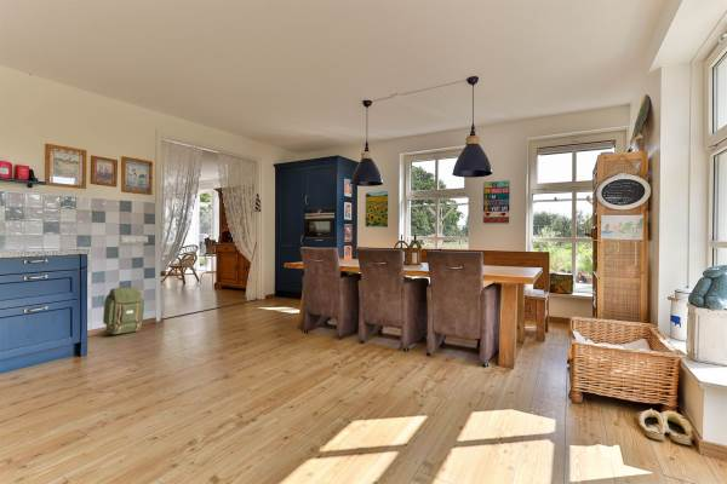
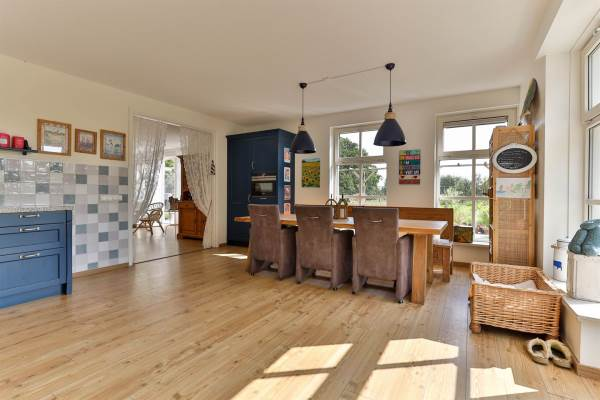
- backpack [102,284,145,335]
